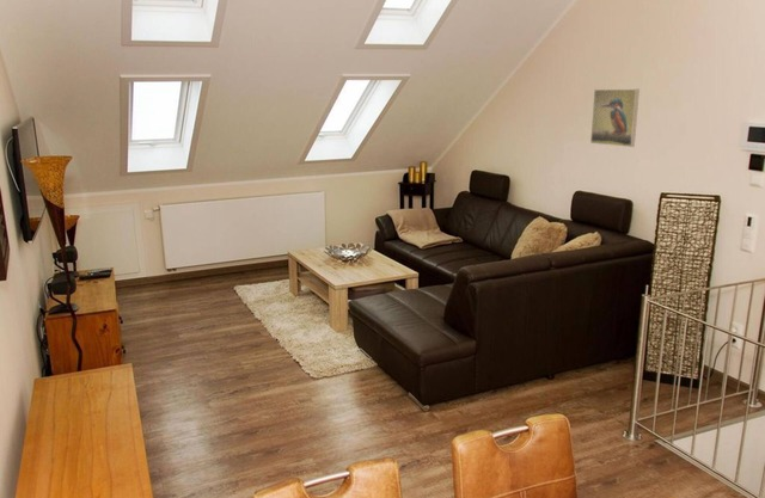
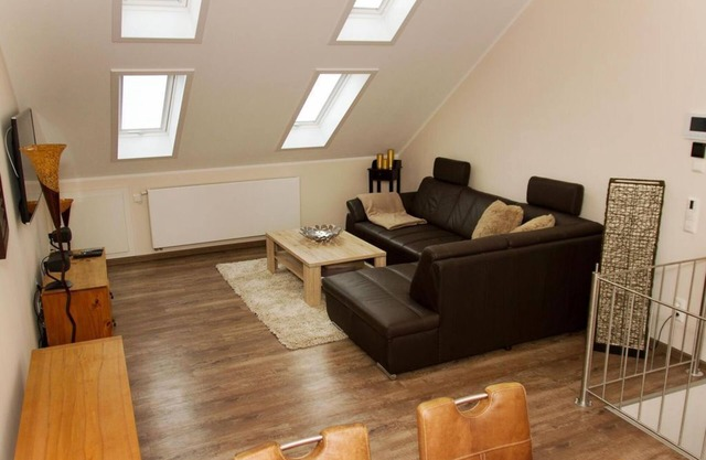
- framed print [589,88,641,148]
